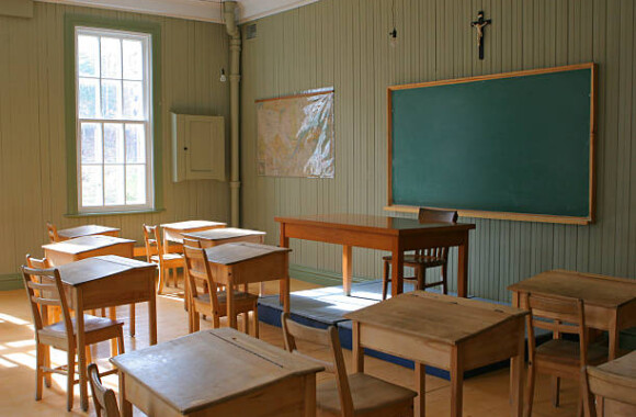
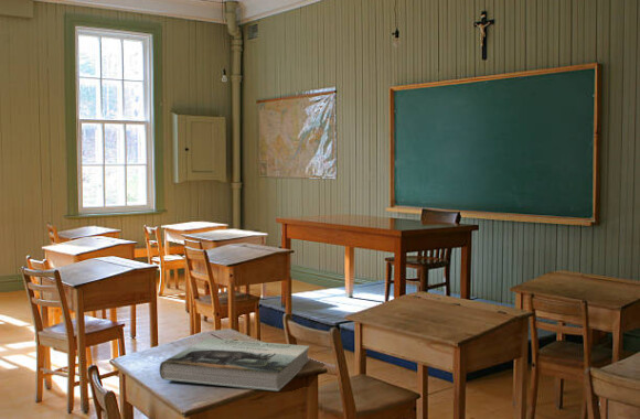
+ book [159,337,311,393]
